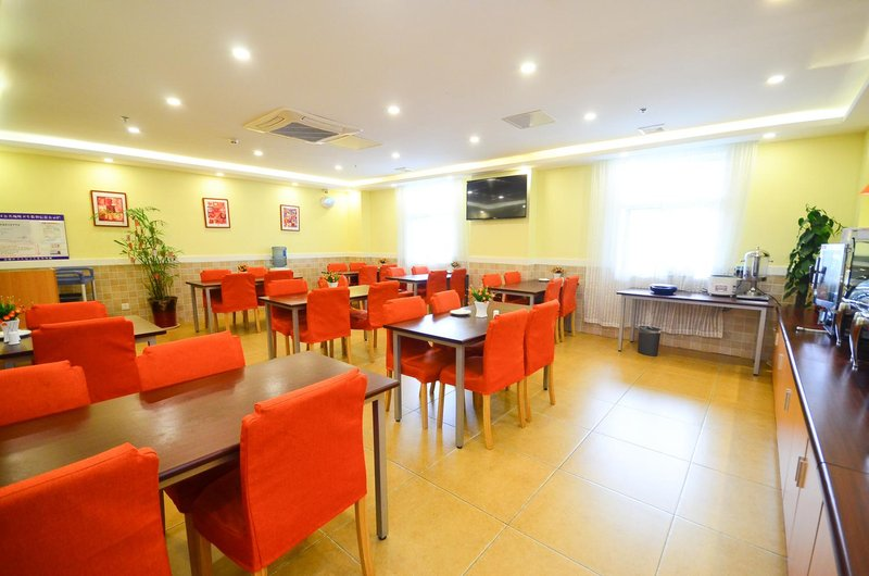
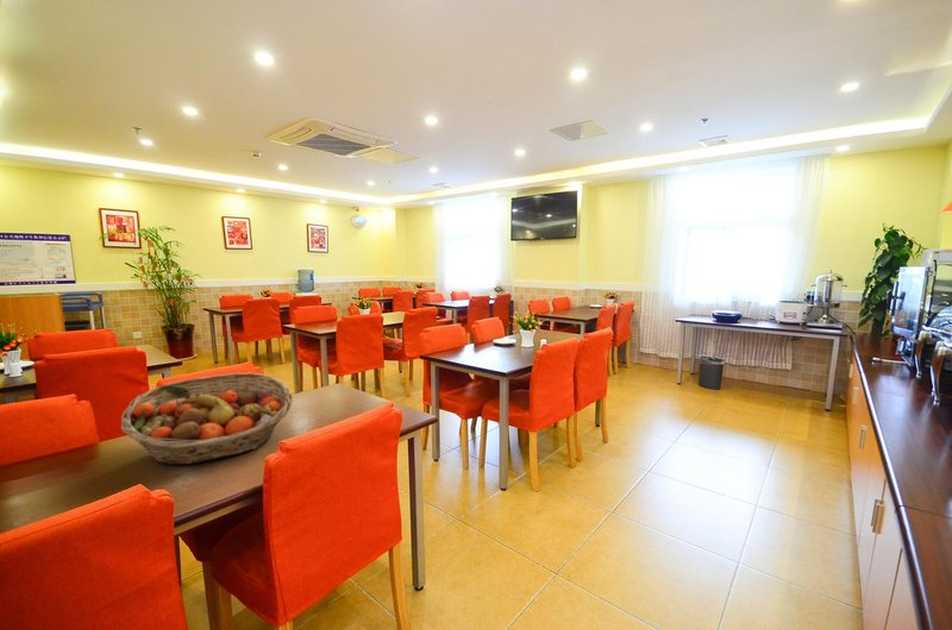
+ fruit basket [120,372,294,466]
